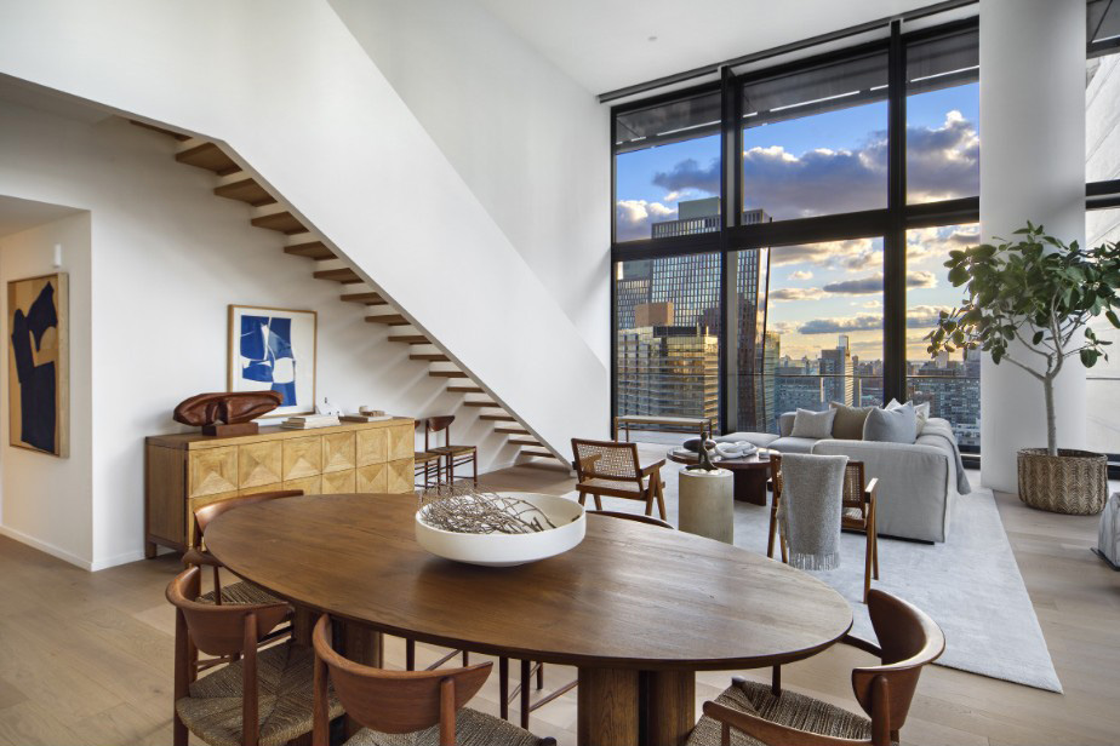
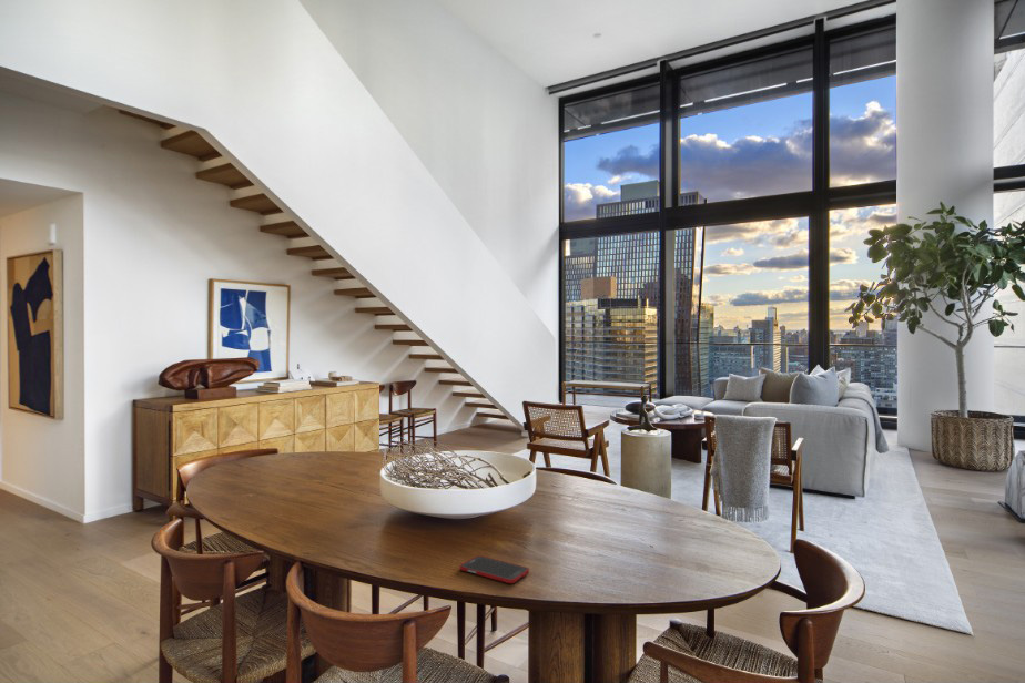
+ cell phone [458,554,530,584]
